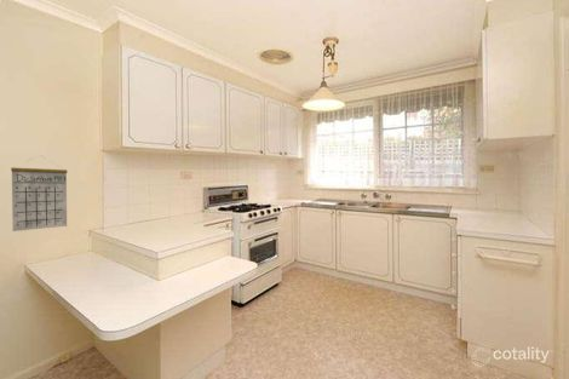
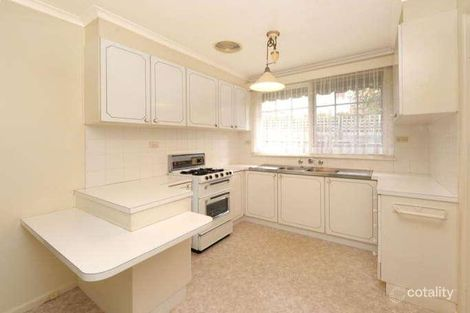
- calendar [10,155,69,232]
